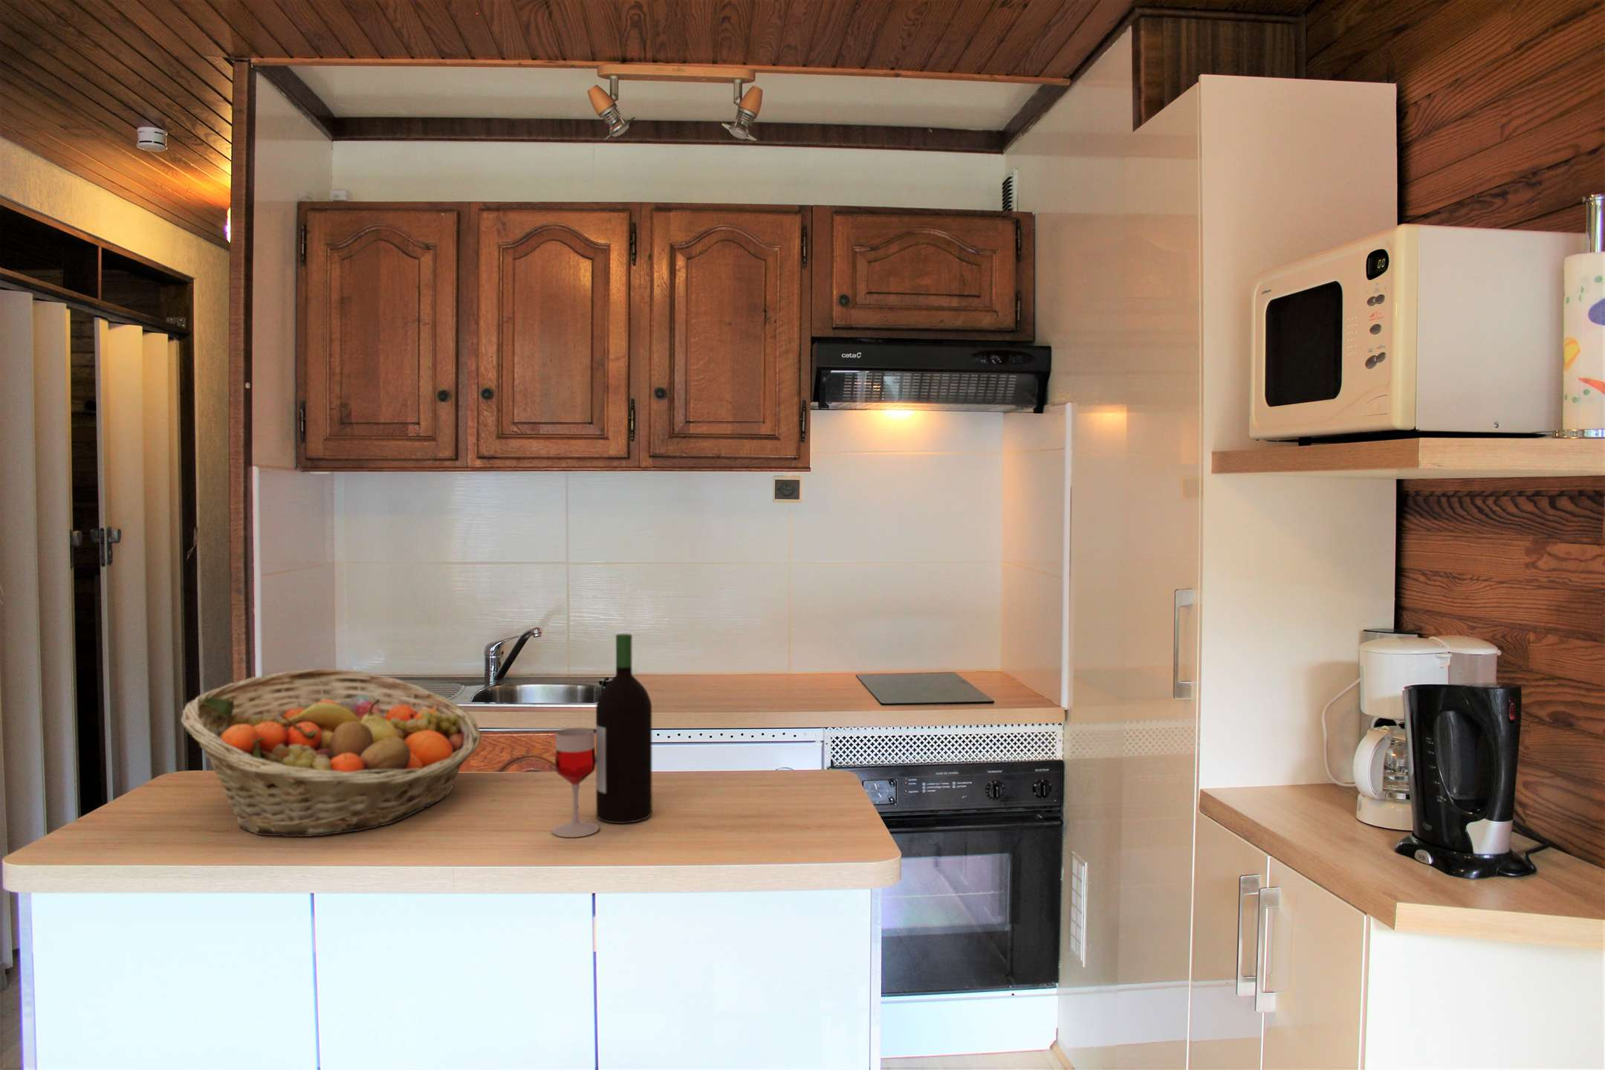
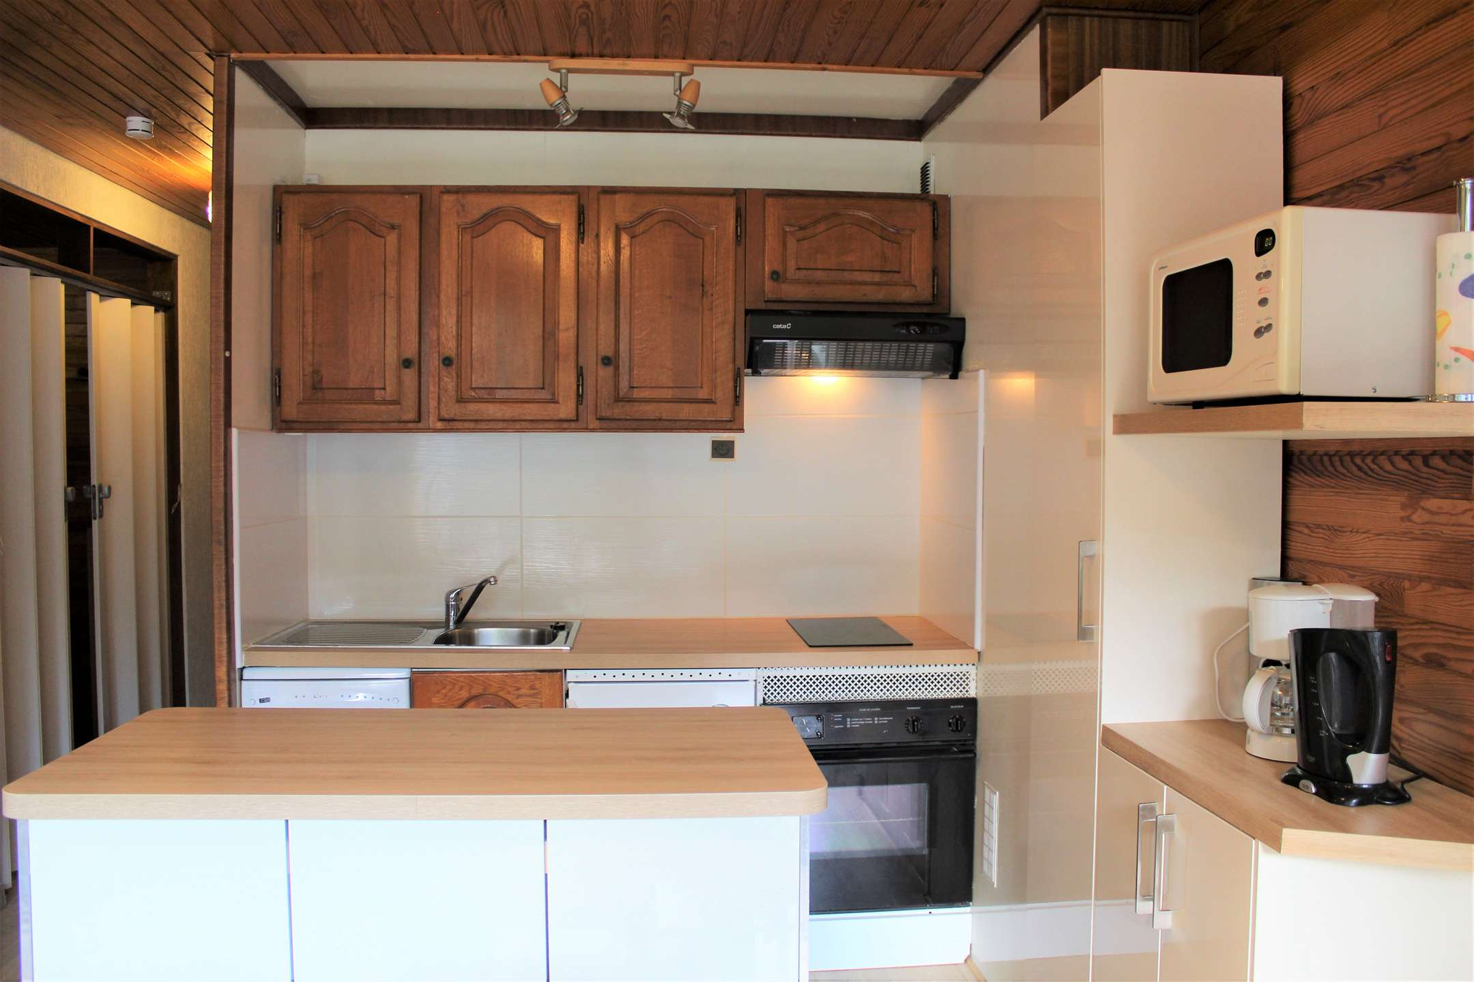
- fruit basket [180,668,482,837]
- wine bottle [552,633,653,838]
